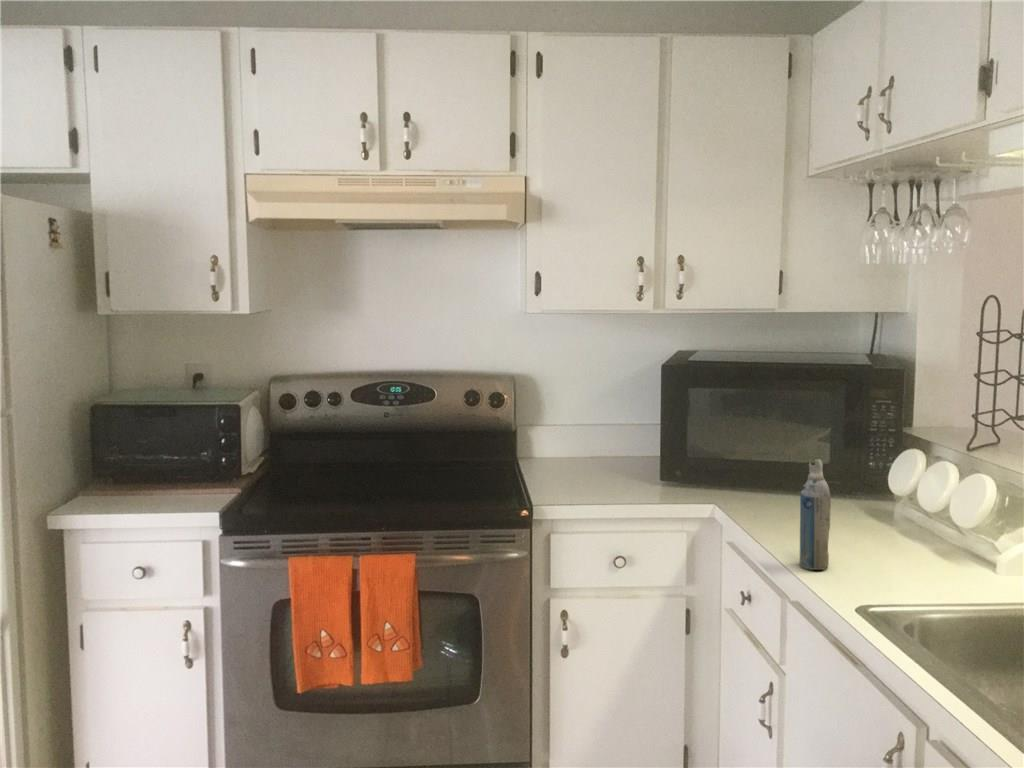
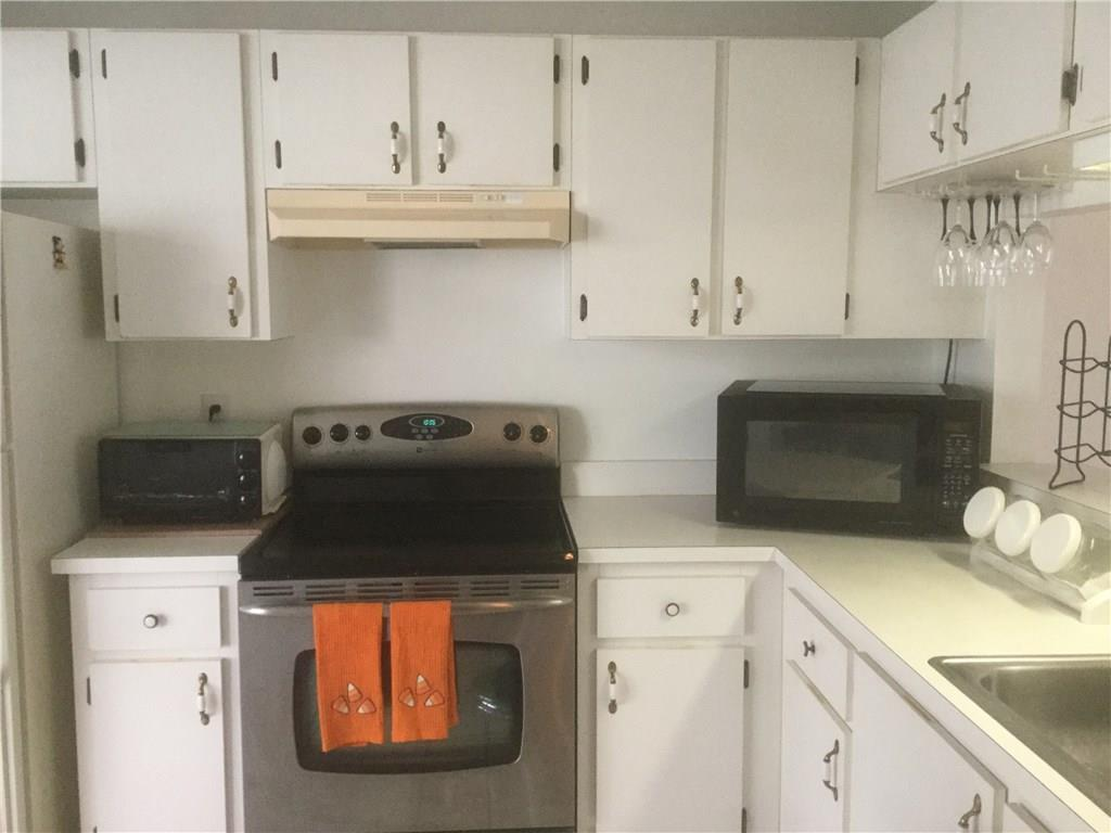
- aerosol can [799,458,832,571]
